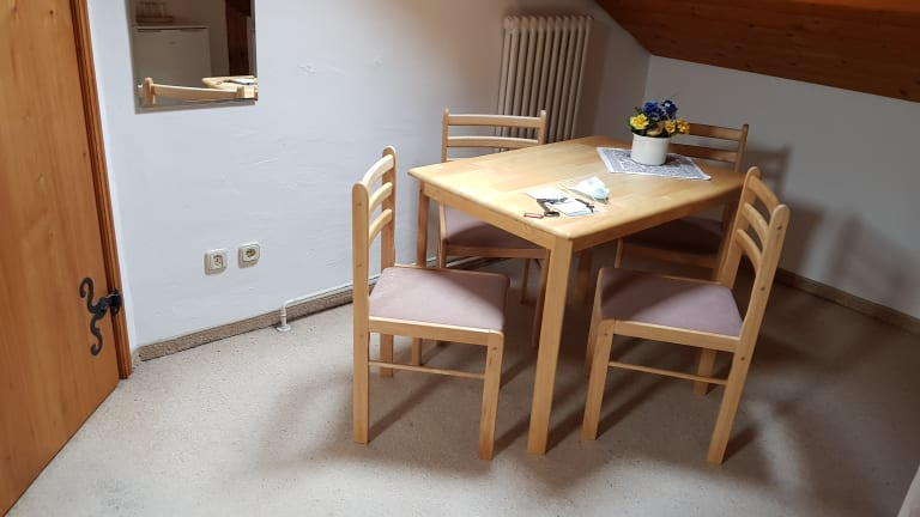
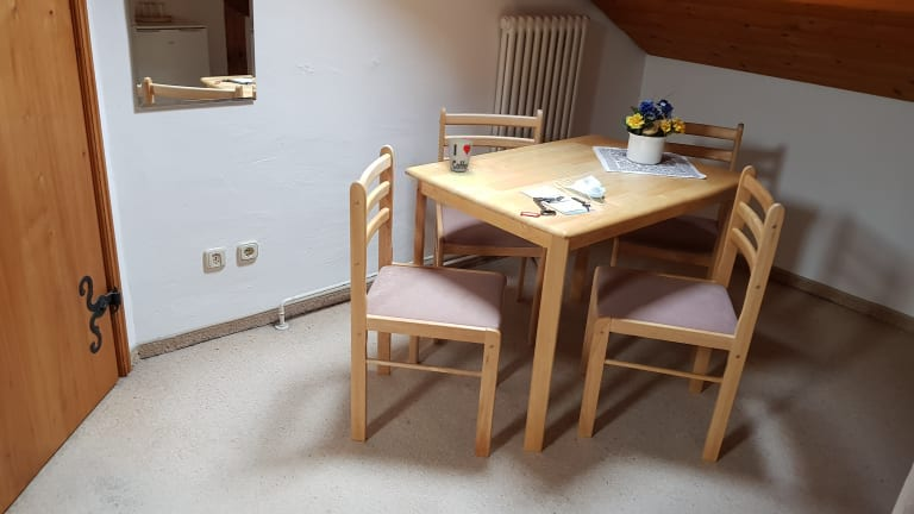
+ cup [447,137,474,173]
